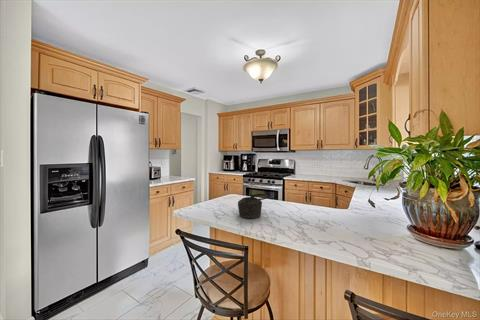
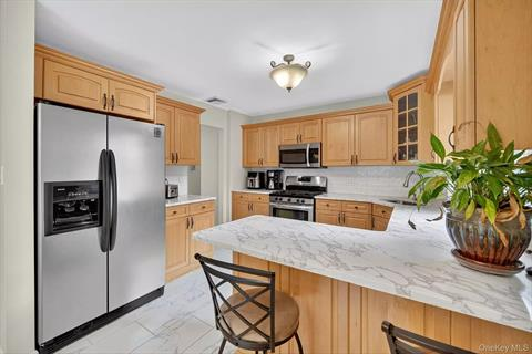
- teapot [237,193,268,219]
